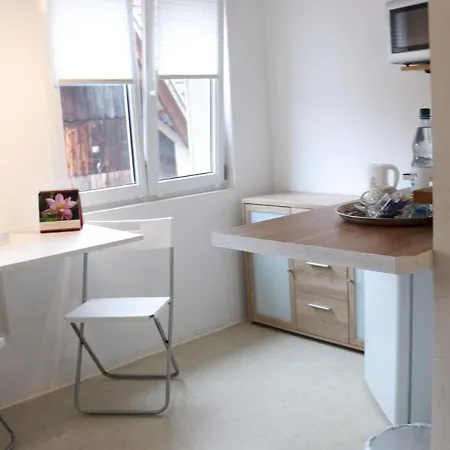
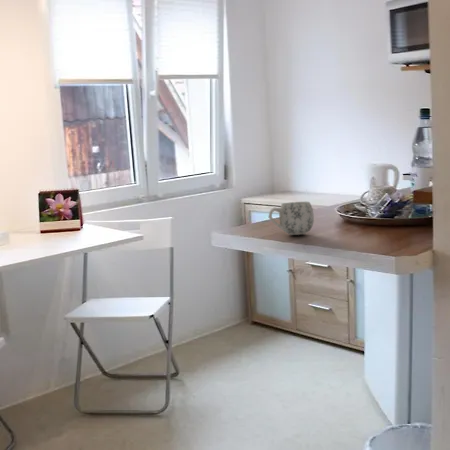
+ mug [267,201,315,236]
